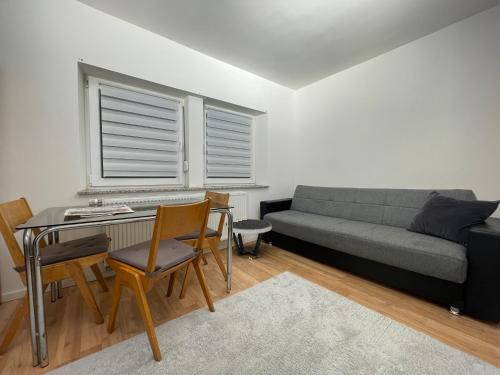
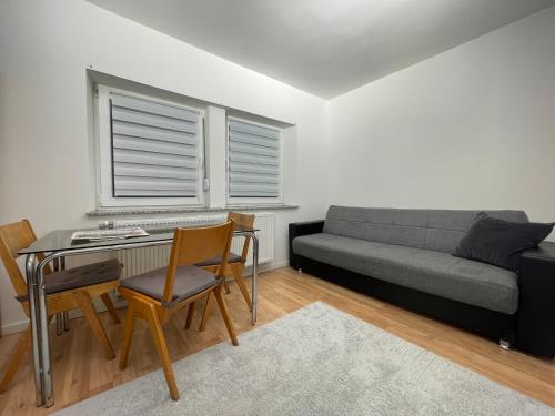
- side table [224,218,273,259]
